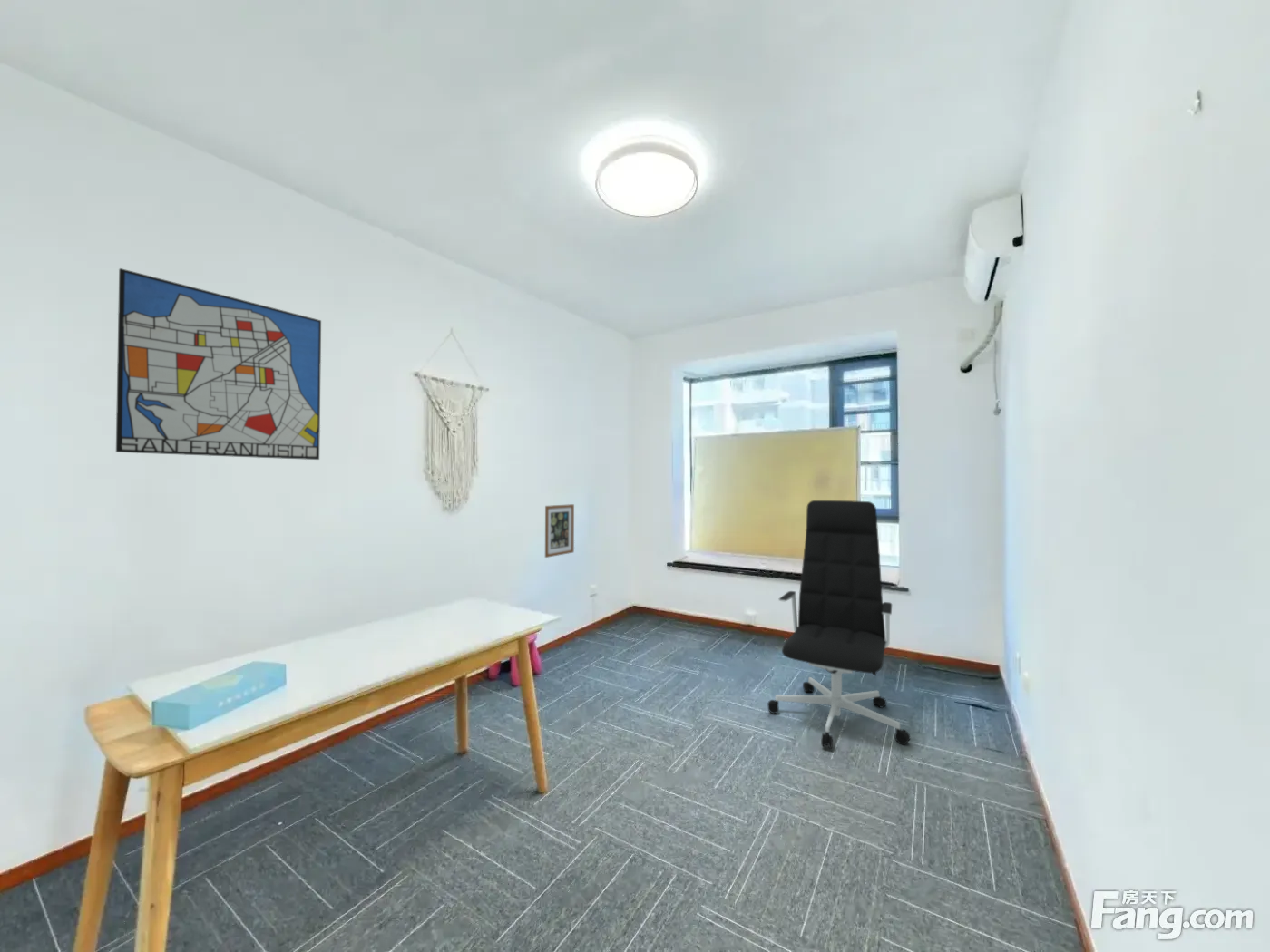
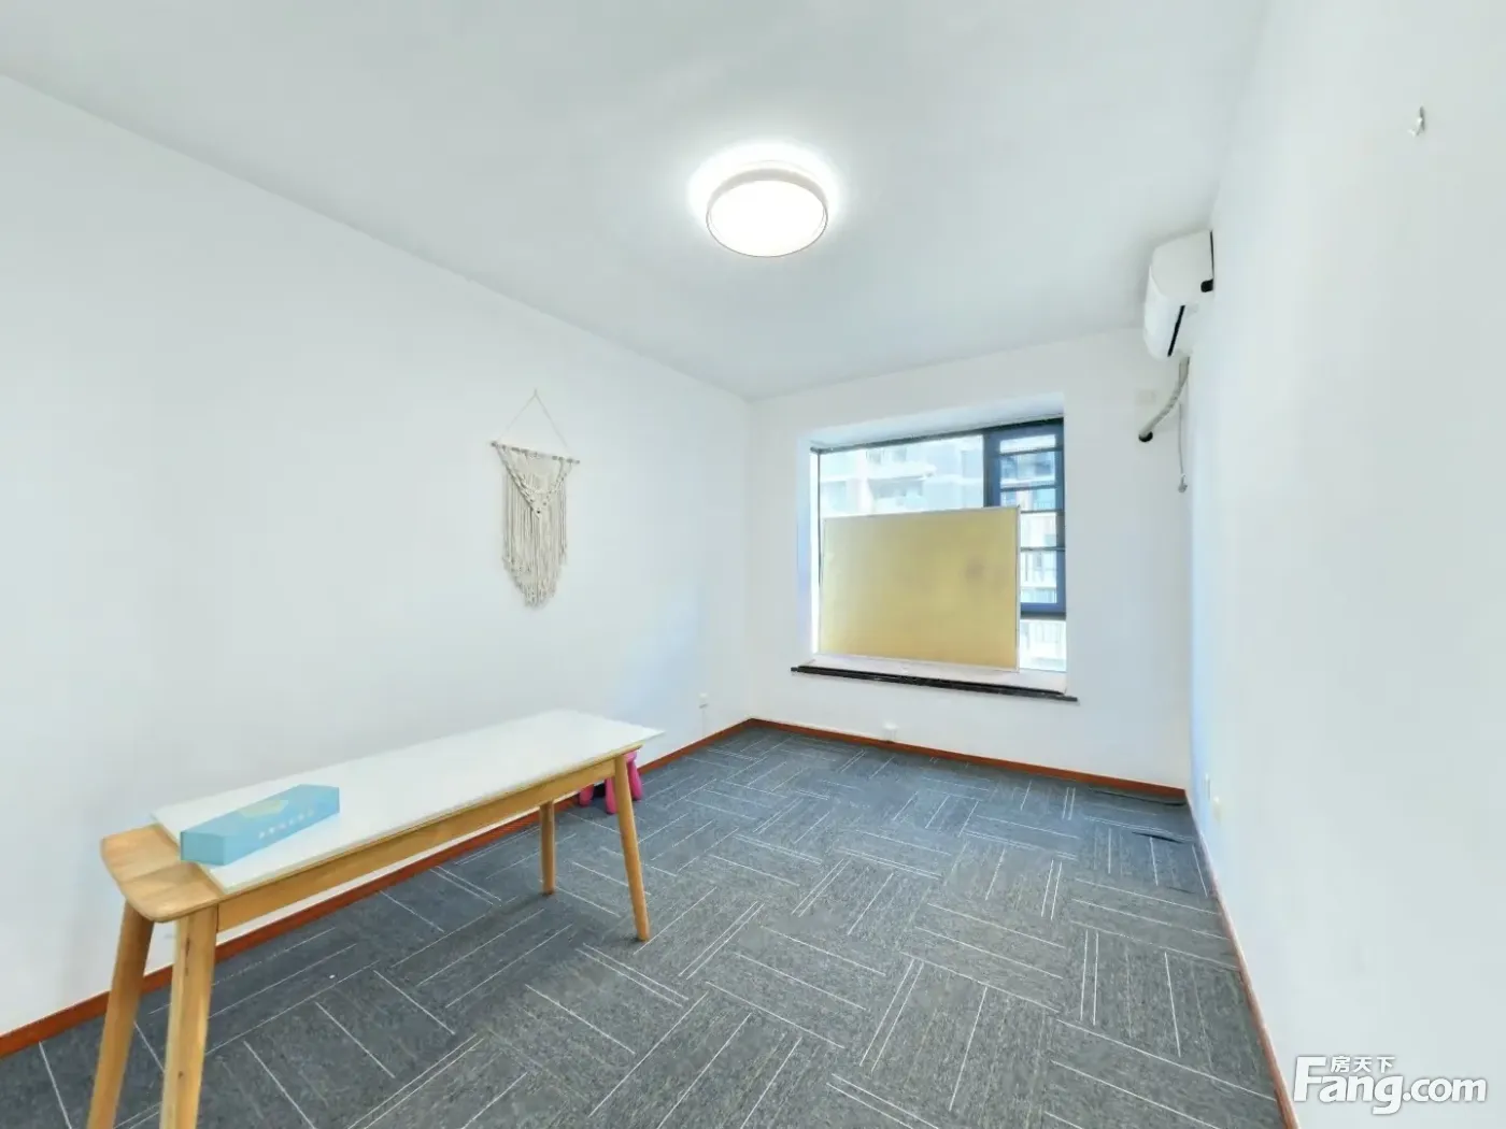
- wall art [115,267,322,461]
- wall art [544,503,575,559]
- office chair [767,500,912,750]
